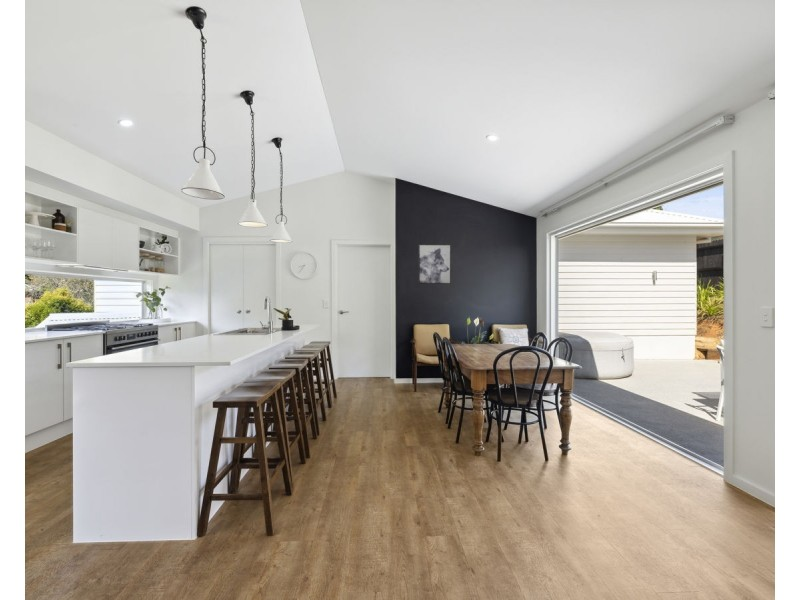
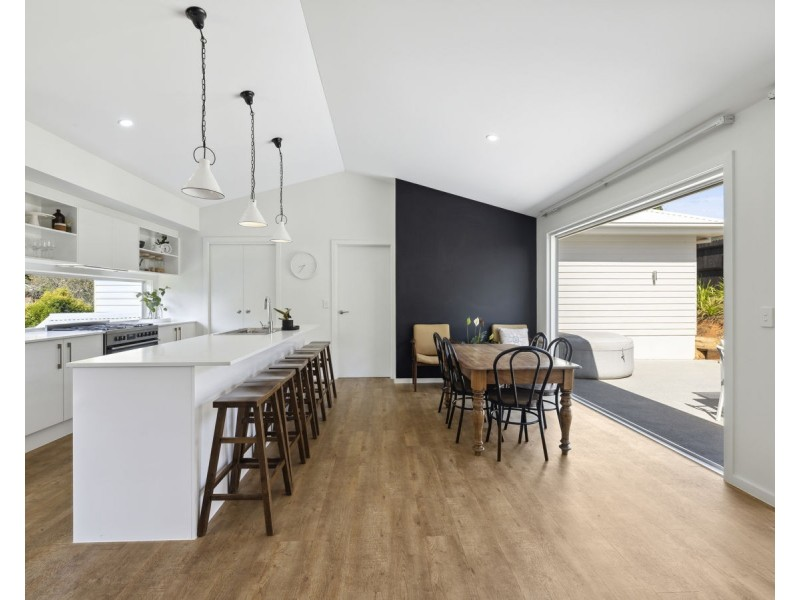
- wall art [418,243,452,285]
